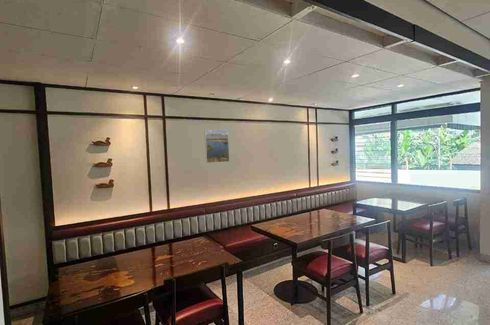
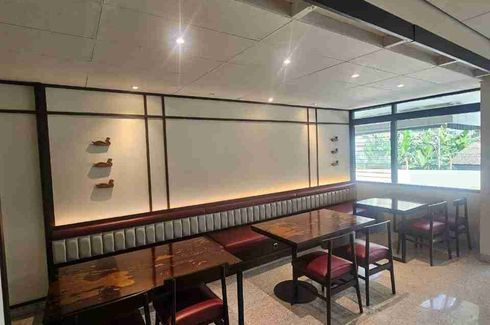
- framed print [204,129,230,164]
